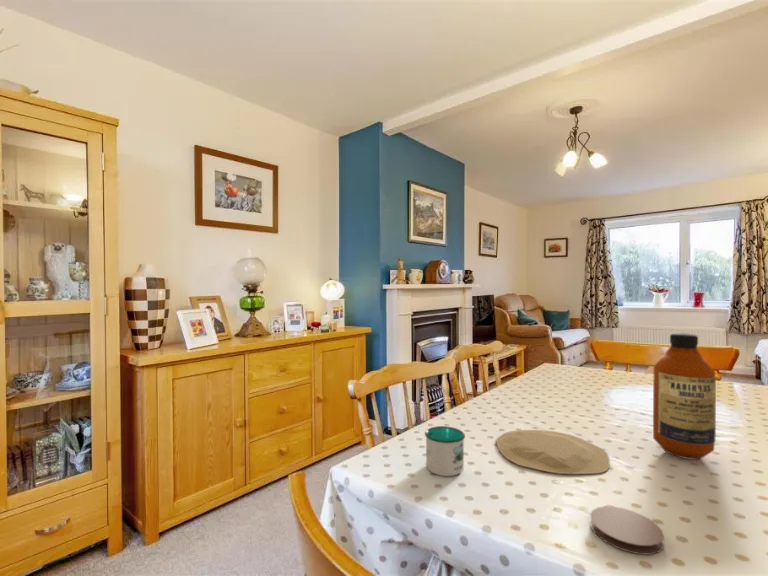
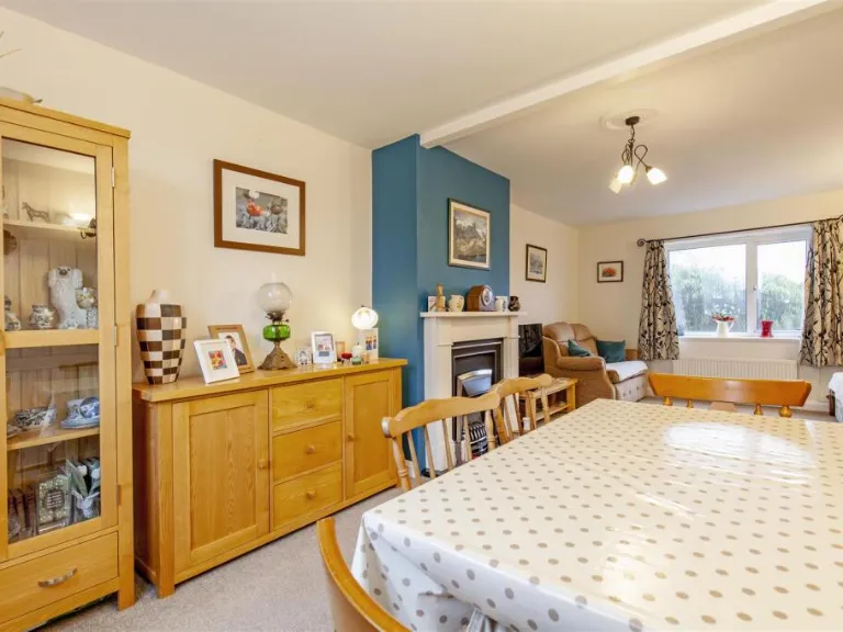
- coaster [589,505,665,556]
- plate [495,429,610,475]
- mug [424,425,466,477]
- bottle [652,332,717,461]
